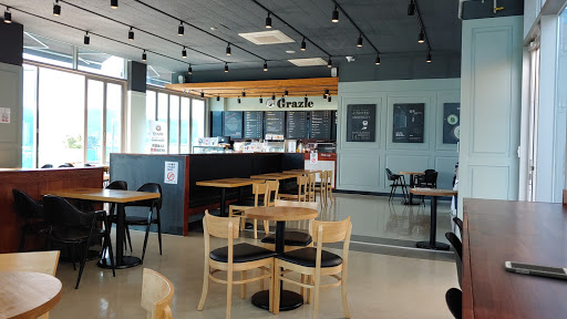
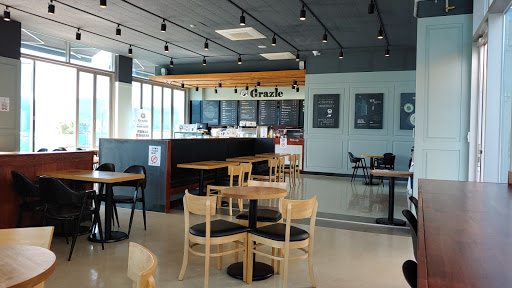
- cell phone [503,259,567,280]
